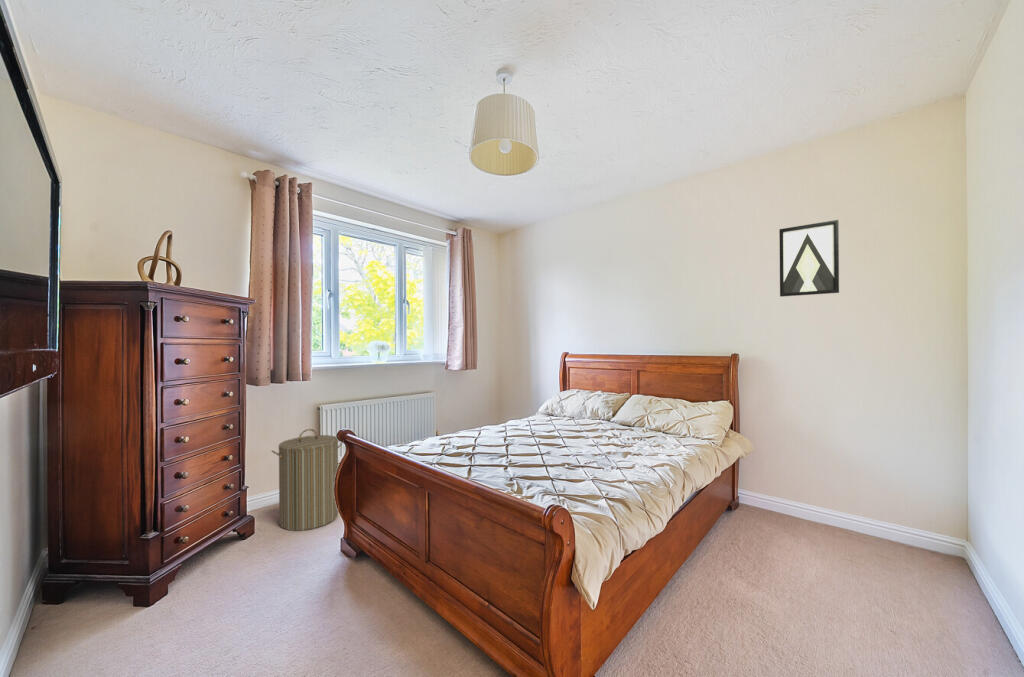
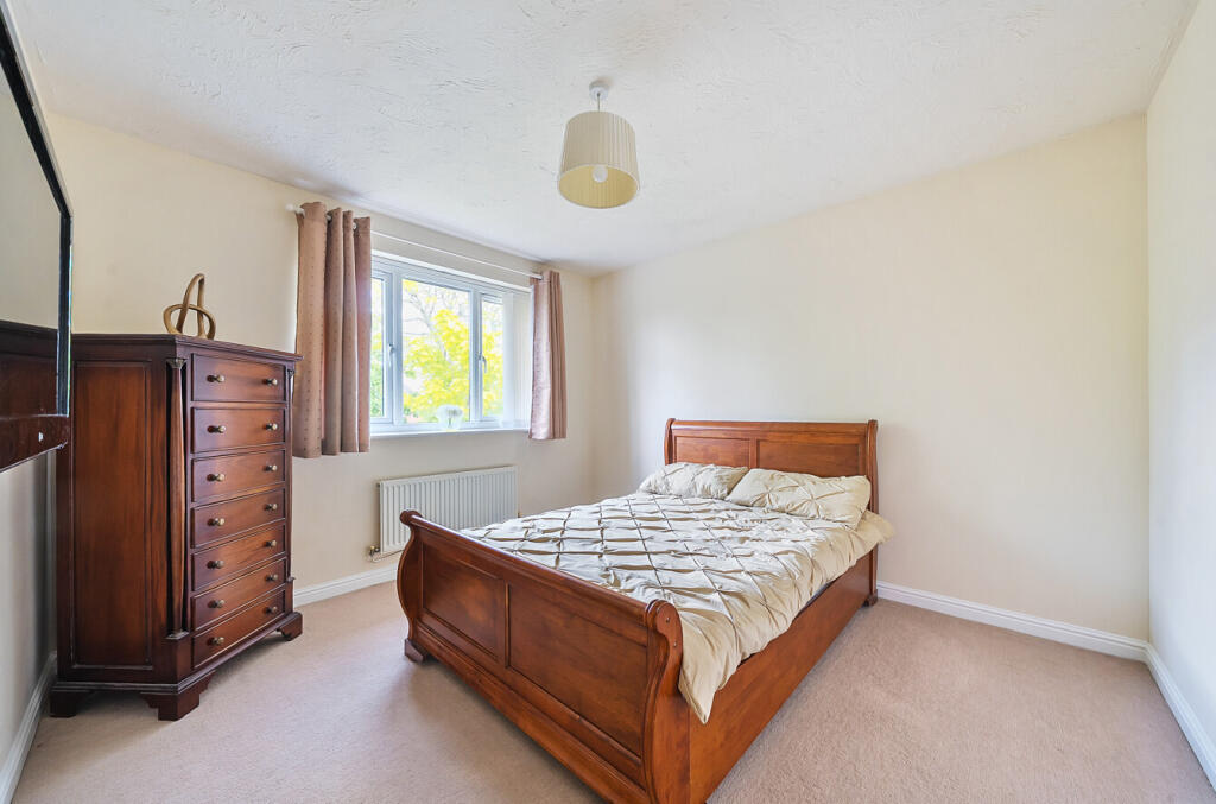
- laundry hamper [271,428,343,532]
- wall art [778,219,840,298]
